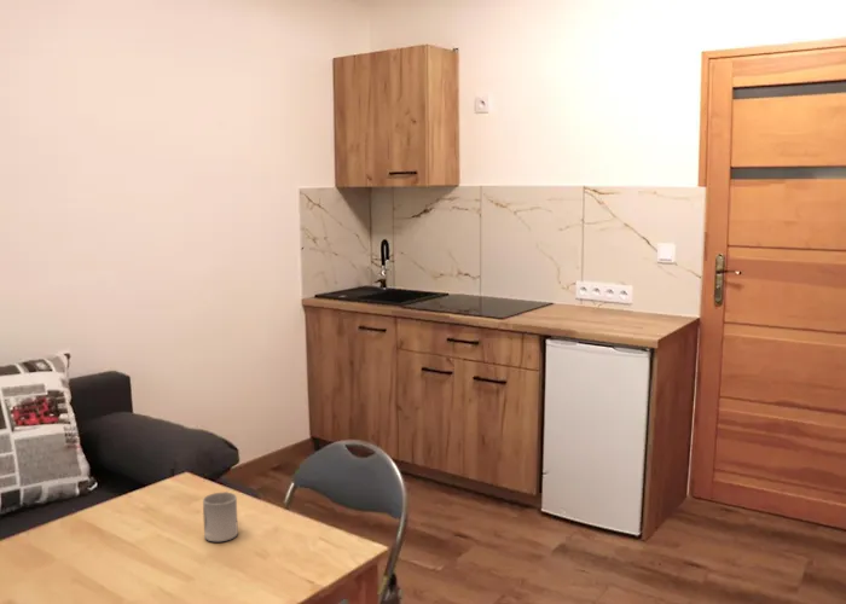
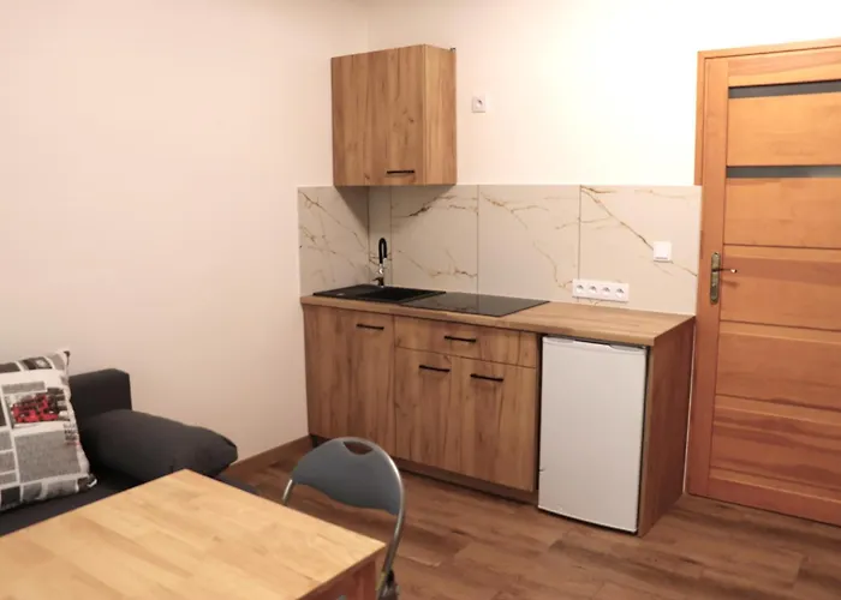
- cup [202,490,239,542]
